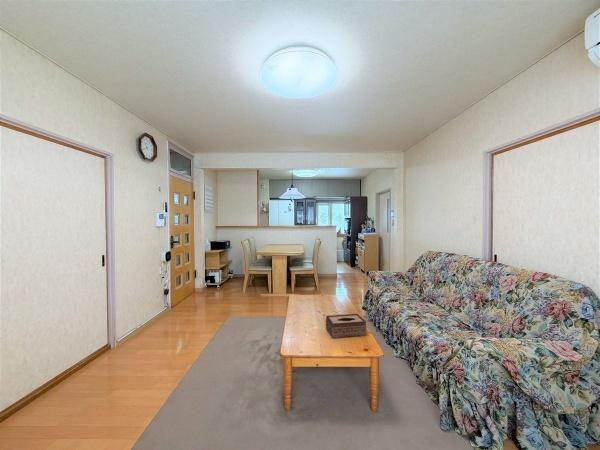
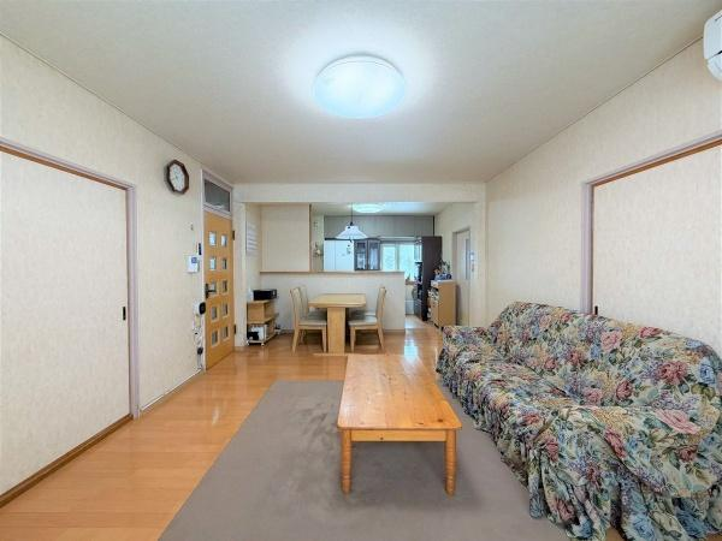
- tissue box [325,313,367,339]
